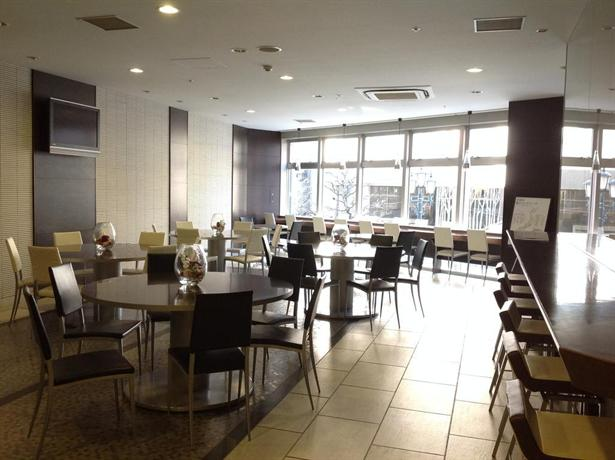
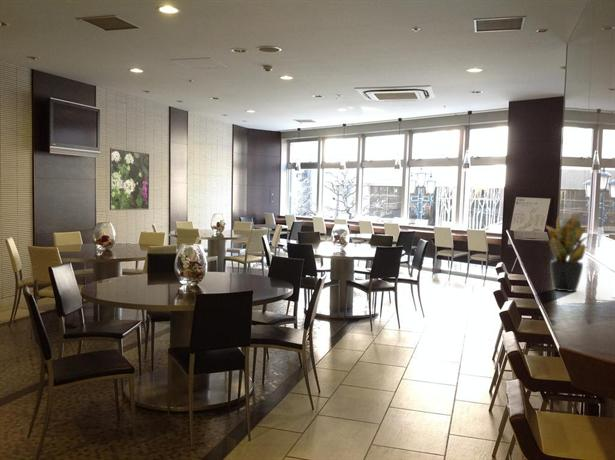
+ potted plant [545,209,594,293]
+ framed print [109,147,150,211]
